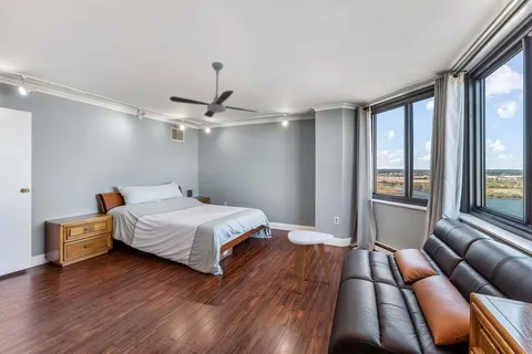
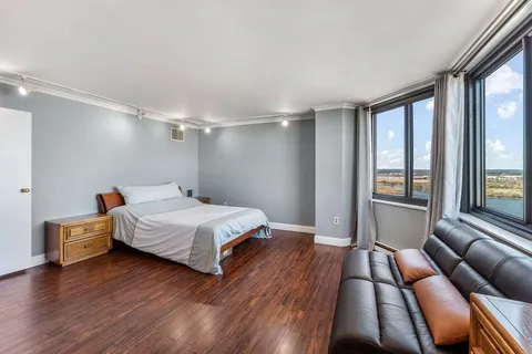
- ceiling fan [168,61,257,118]
- side table [287,229,335,294]
